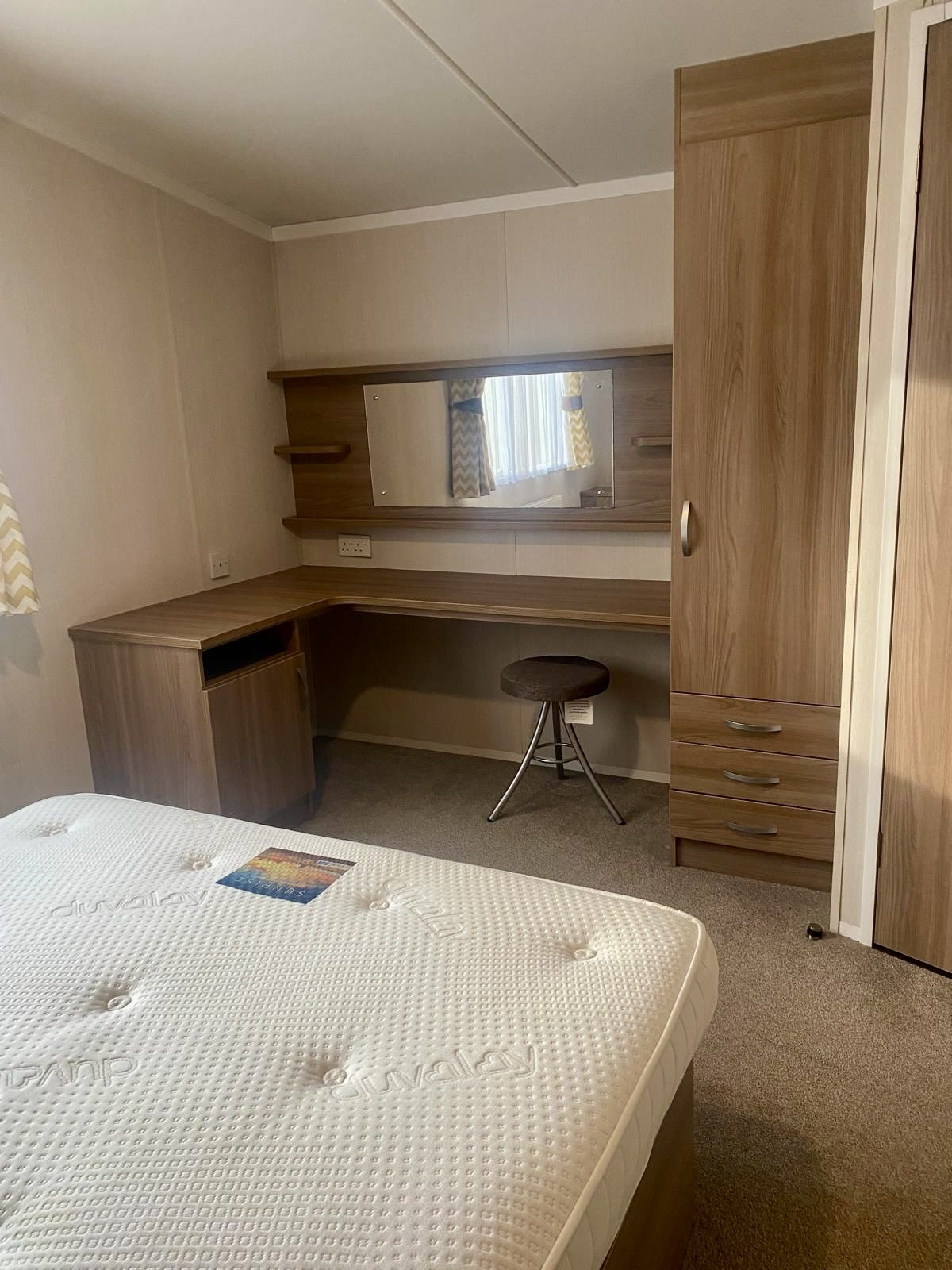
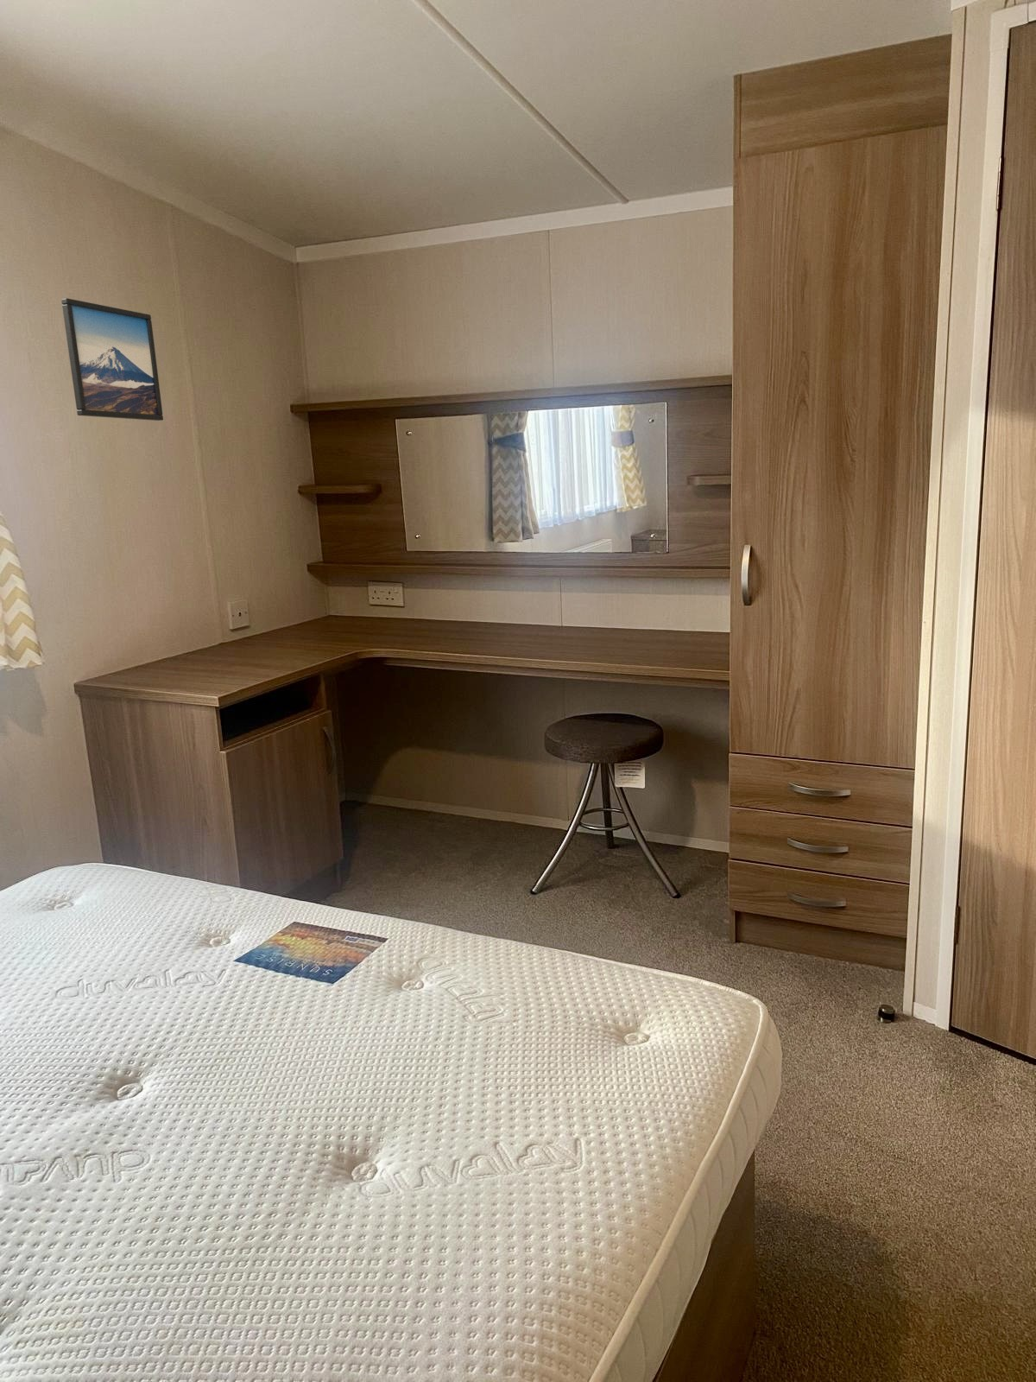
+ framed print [61,297,164,421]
